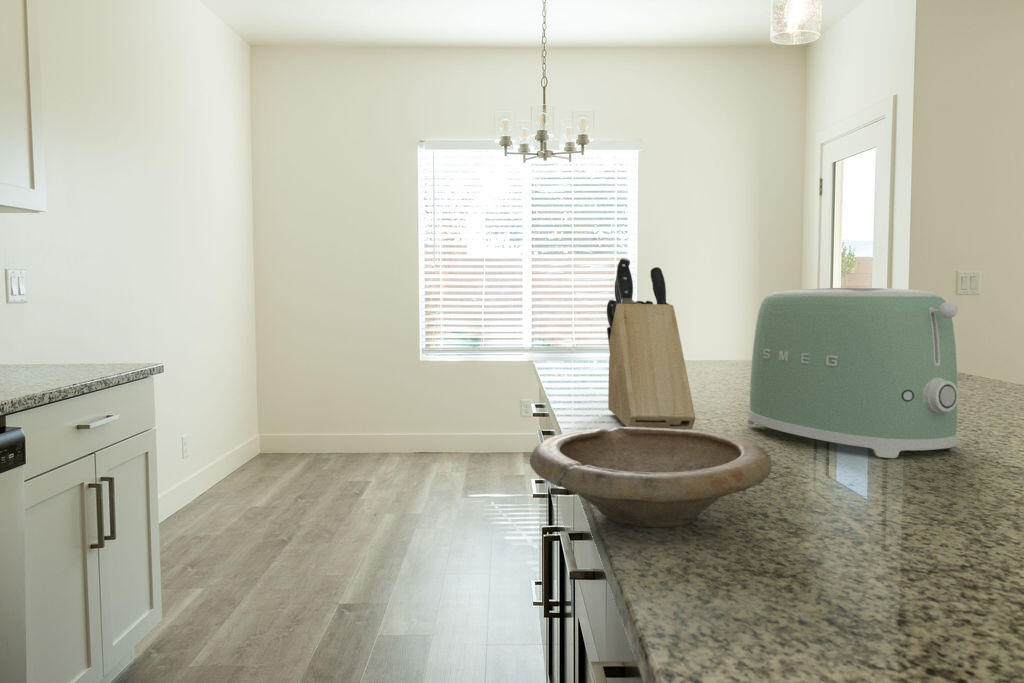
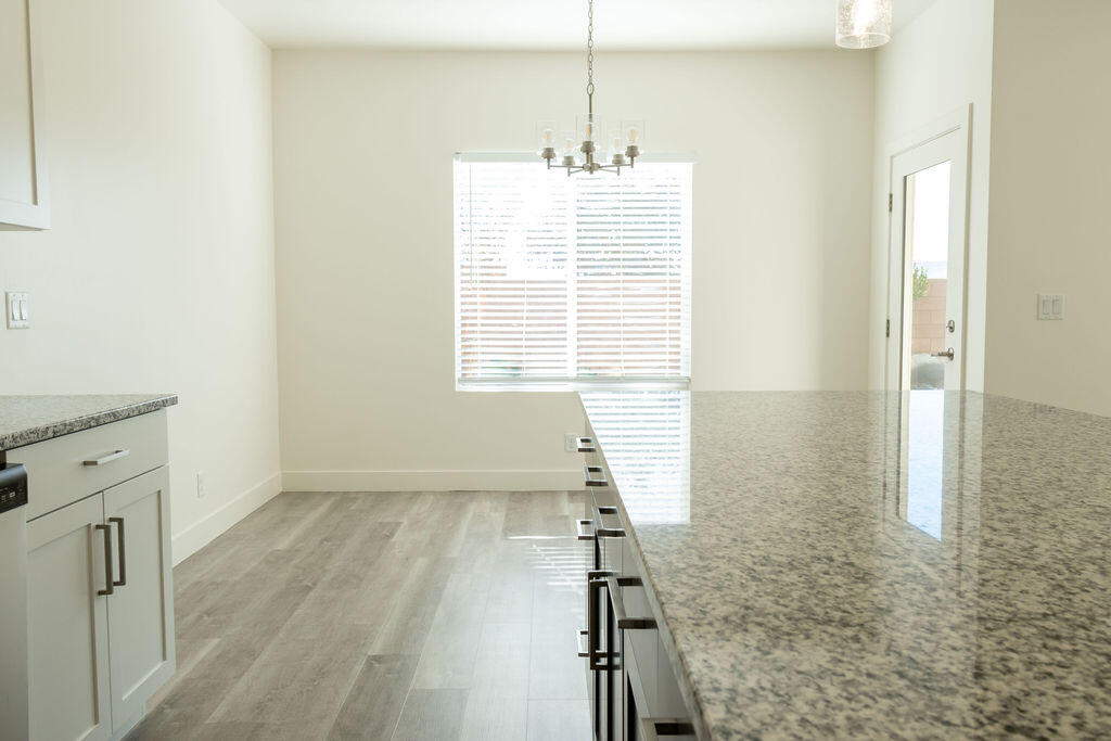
- toaster [747,287,959,459]
- bowl [529,426,773,528]
- knife block [606,257,696,430]
